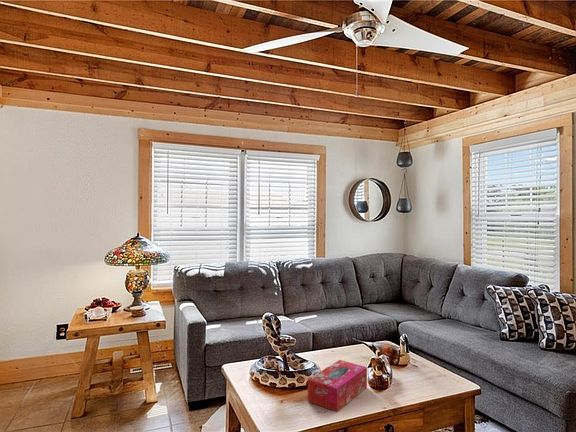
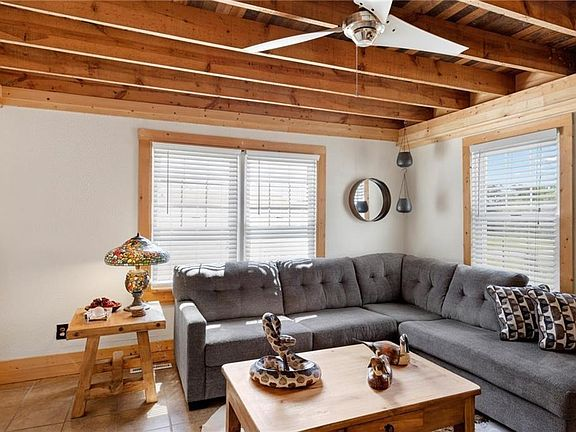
- tissue box [307,359,368,413]
